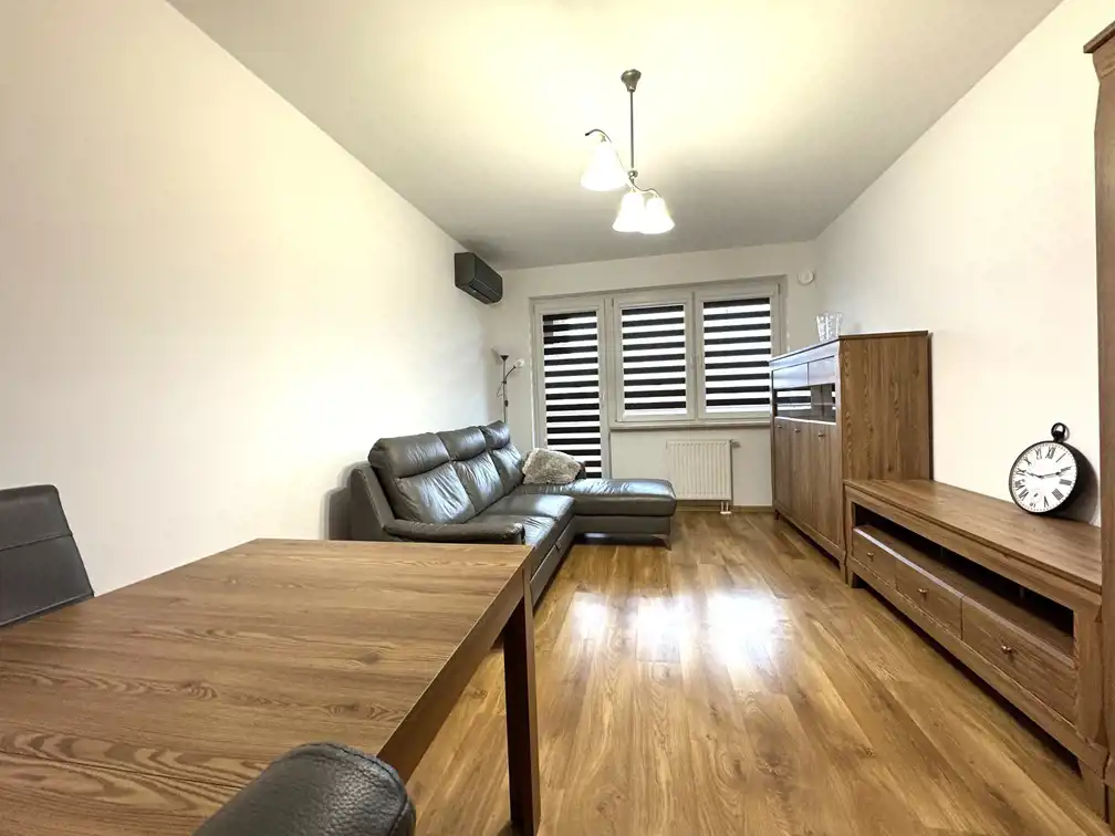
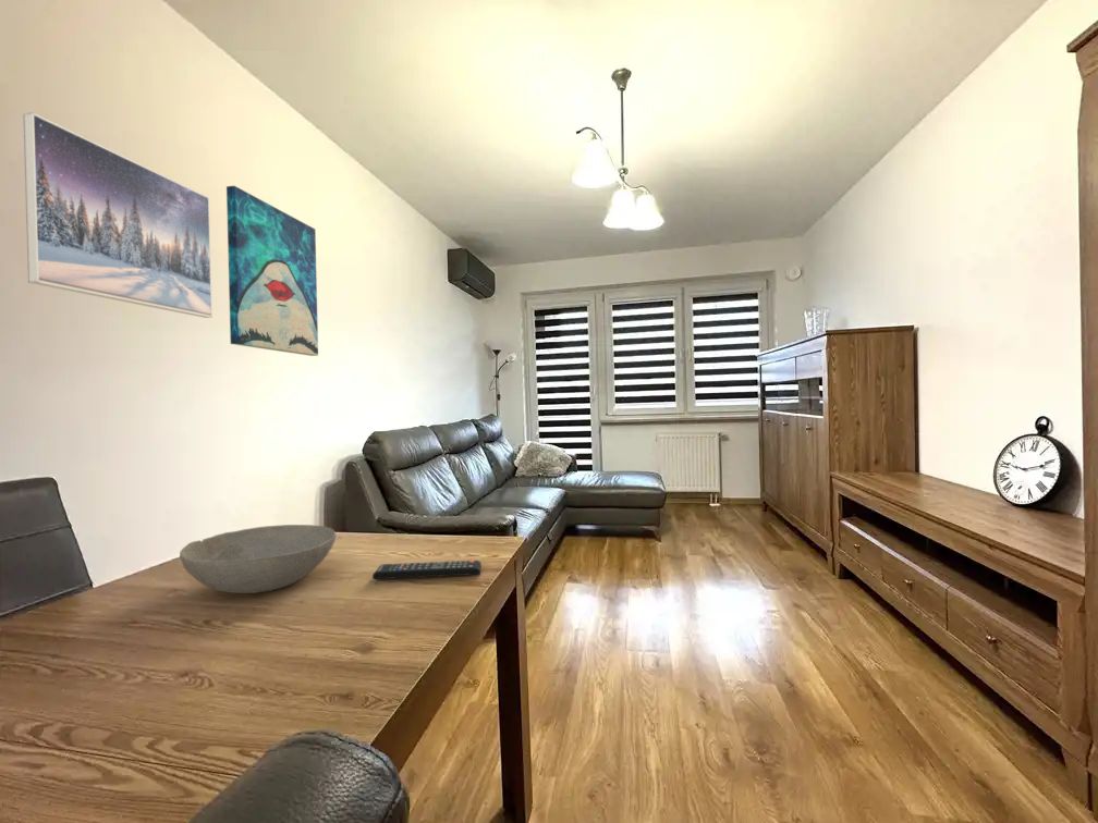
+ wall art [225,185,319,357]
+ remote control [371,560,483,580]
+ bowl [179,524,337,594]
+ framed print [22,111,213,319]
